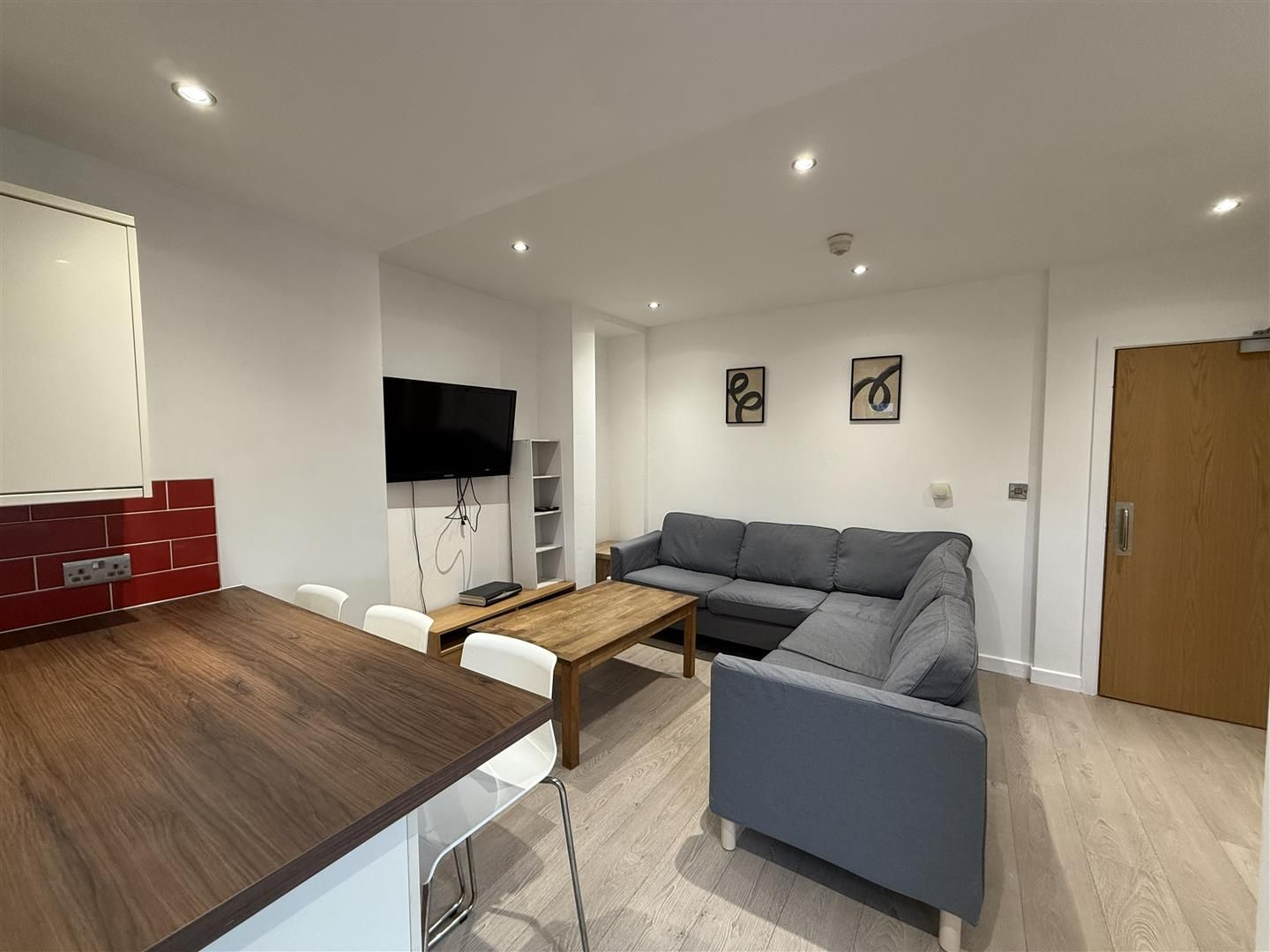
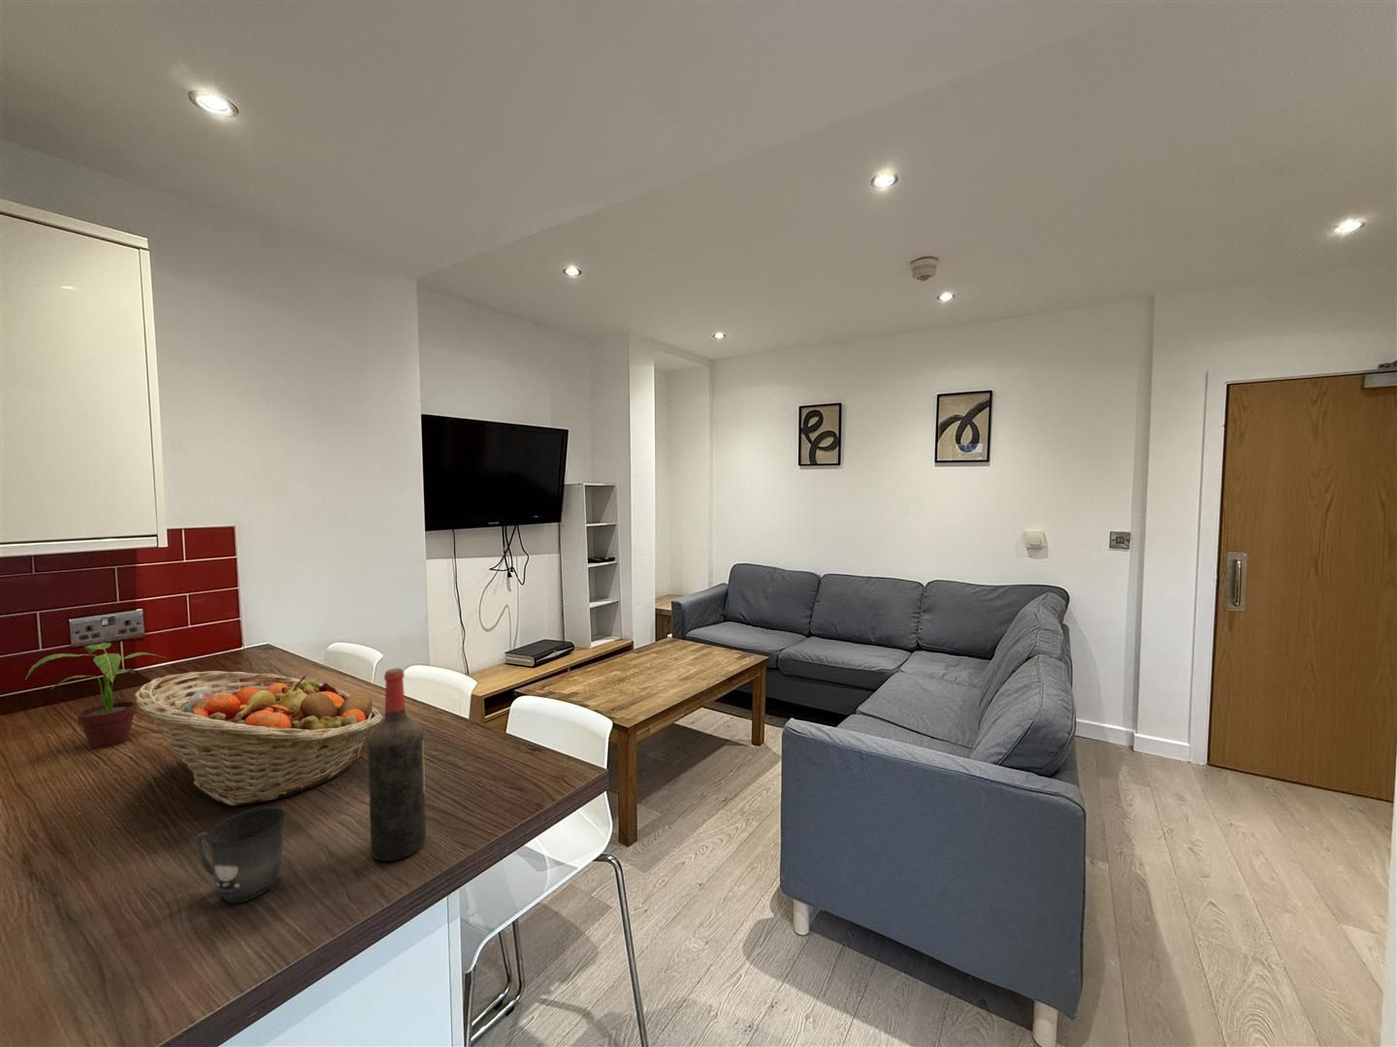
+ potted plant [24,642,167,749]
+ fruit basket [132,670,384,806]
+ mug [194,806,288,904]
+ wine bottle [366,666,427,862]
